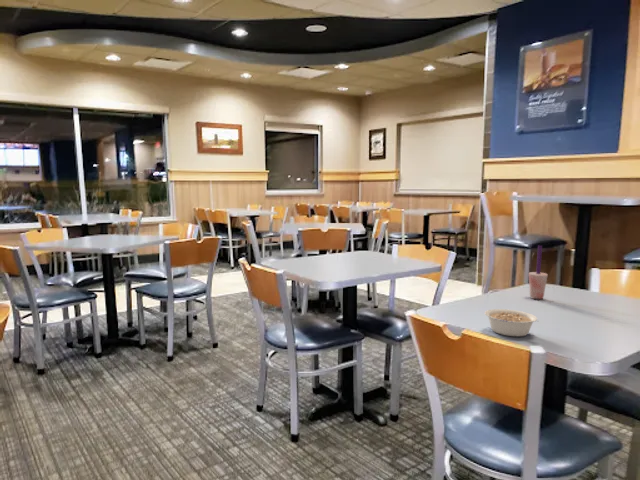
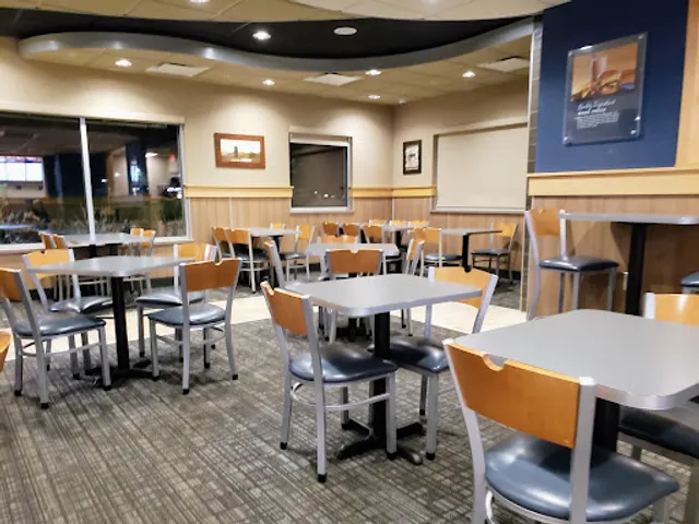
- legume [484,308,538,337]
- beverage cup [528,244,549,300]
